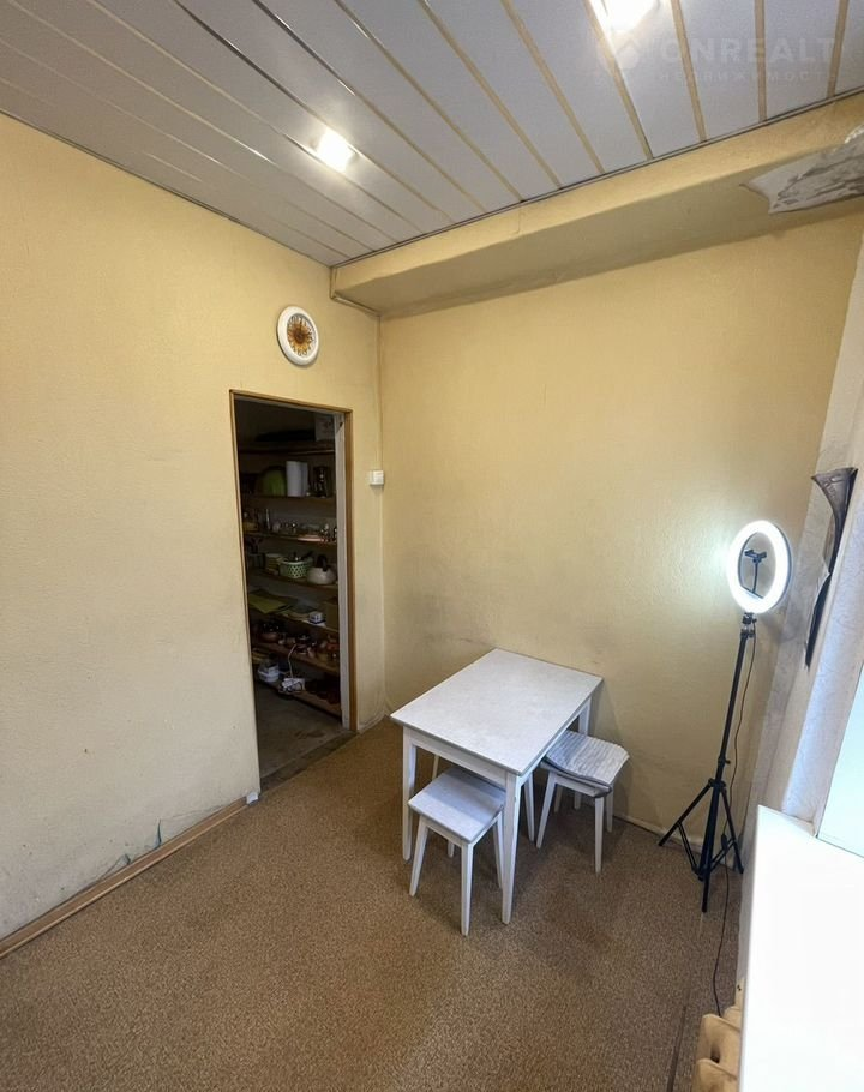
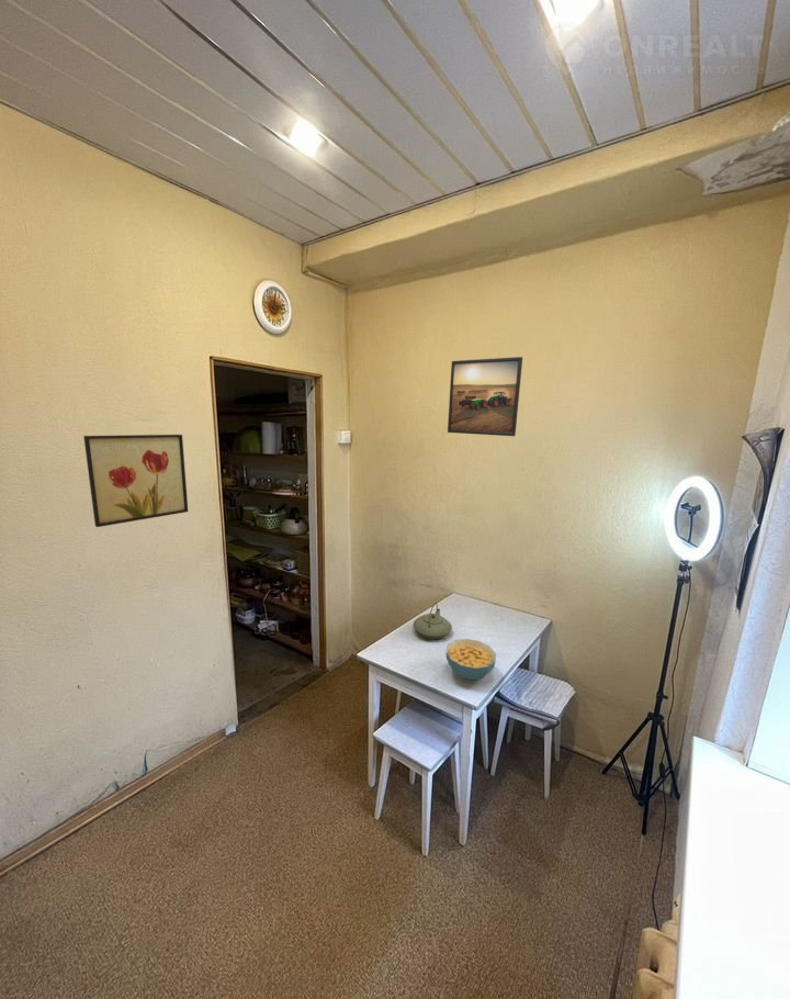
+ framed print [447,356,523,437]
+ teapot [413,602,453,640]
+ wall art [82,434,189,528]
+ cereal bowl [444,638,497,681]
